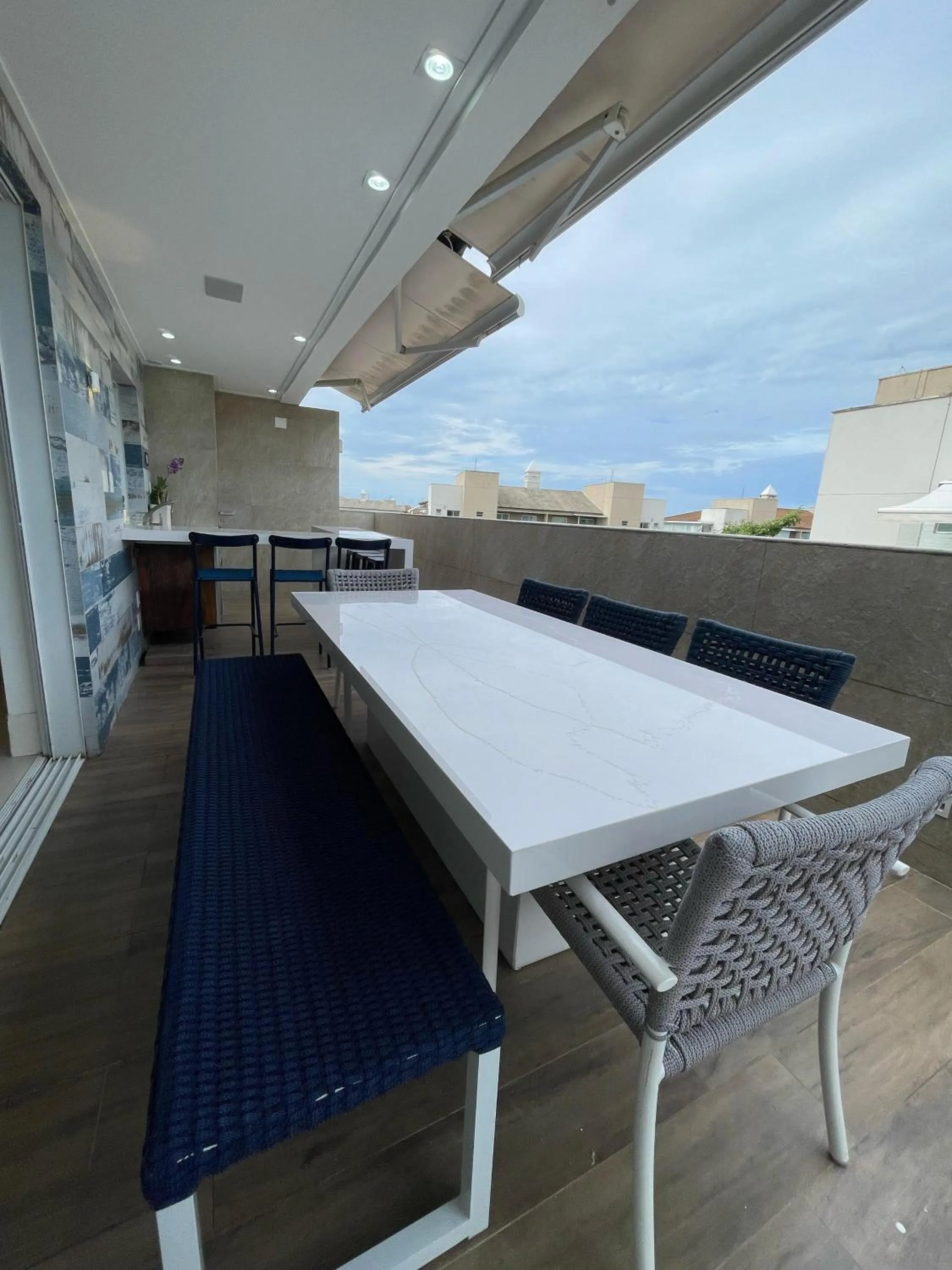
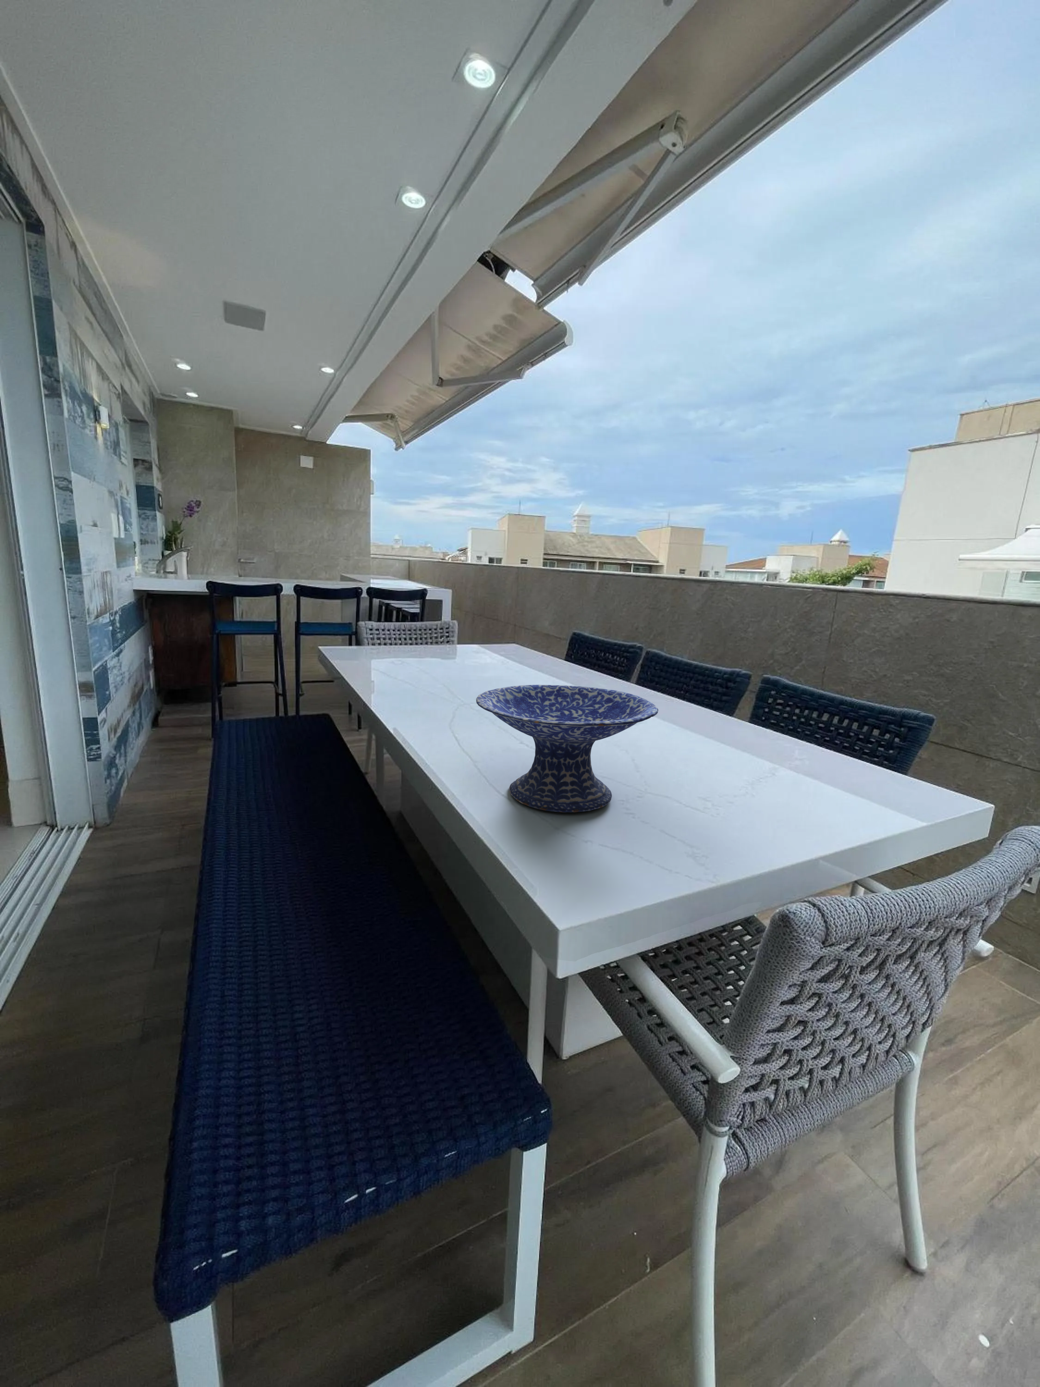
+ decorative bowl [475,685,659,813]
